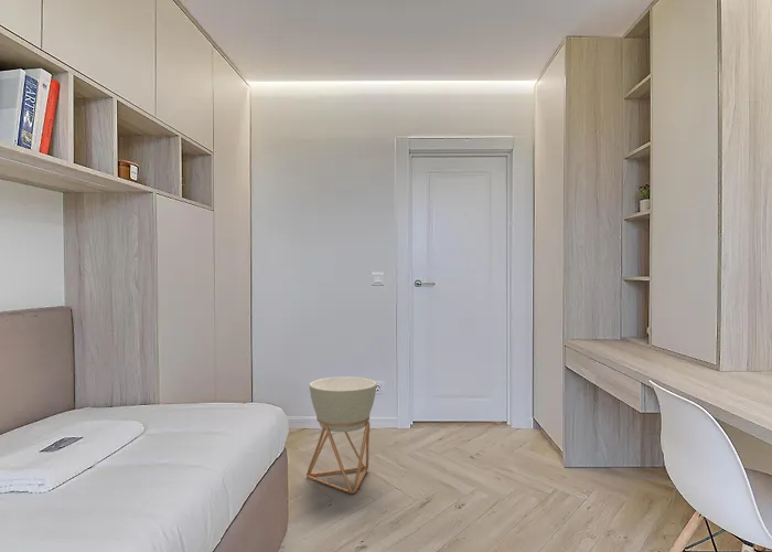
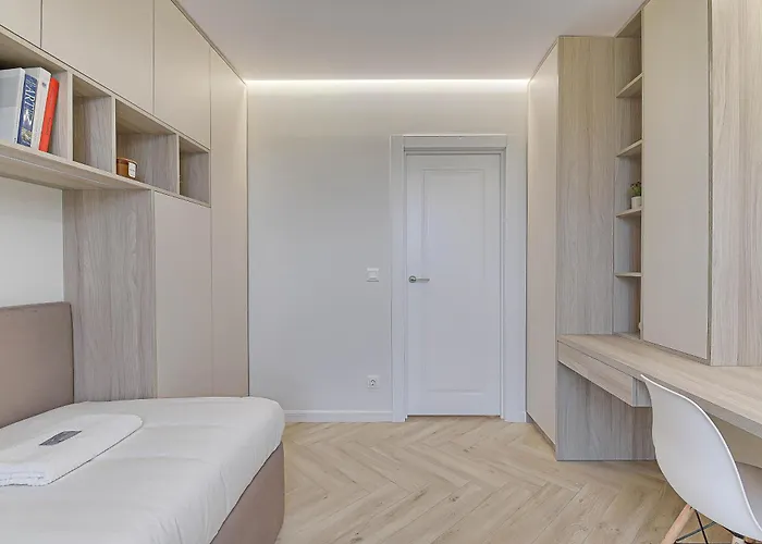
- planter [305,375,377,495]
